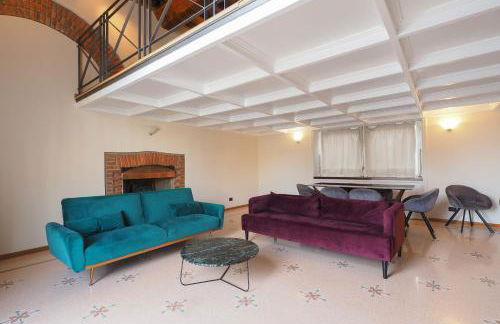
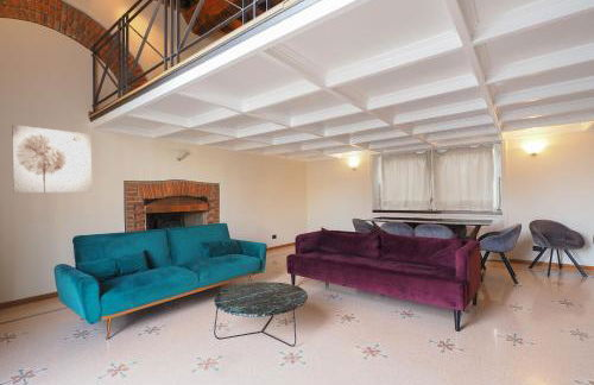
+ wall art [11,124,93,194]
